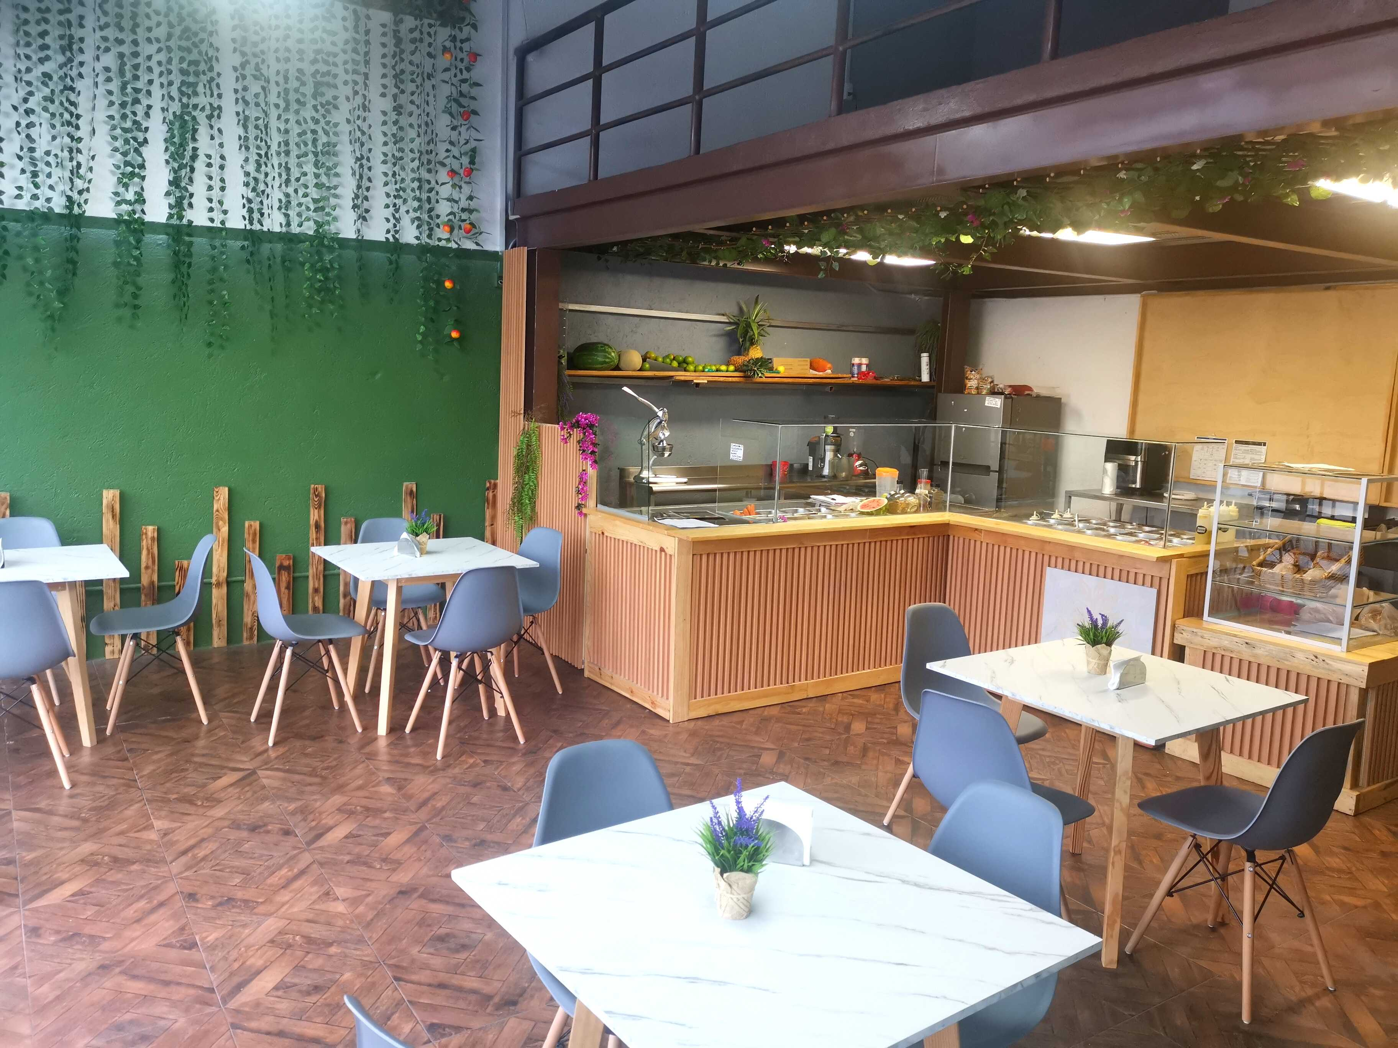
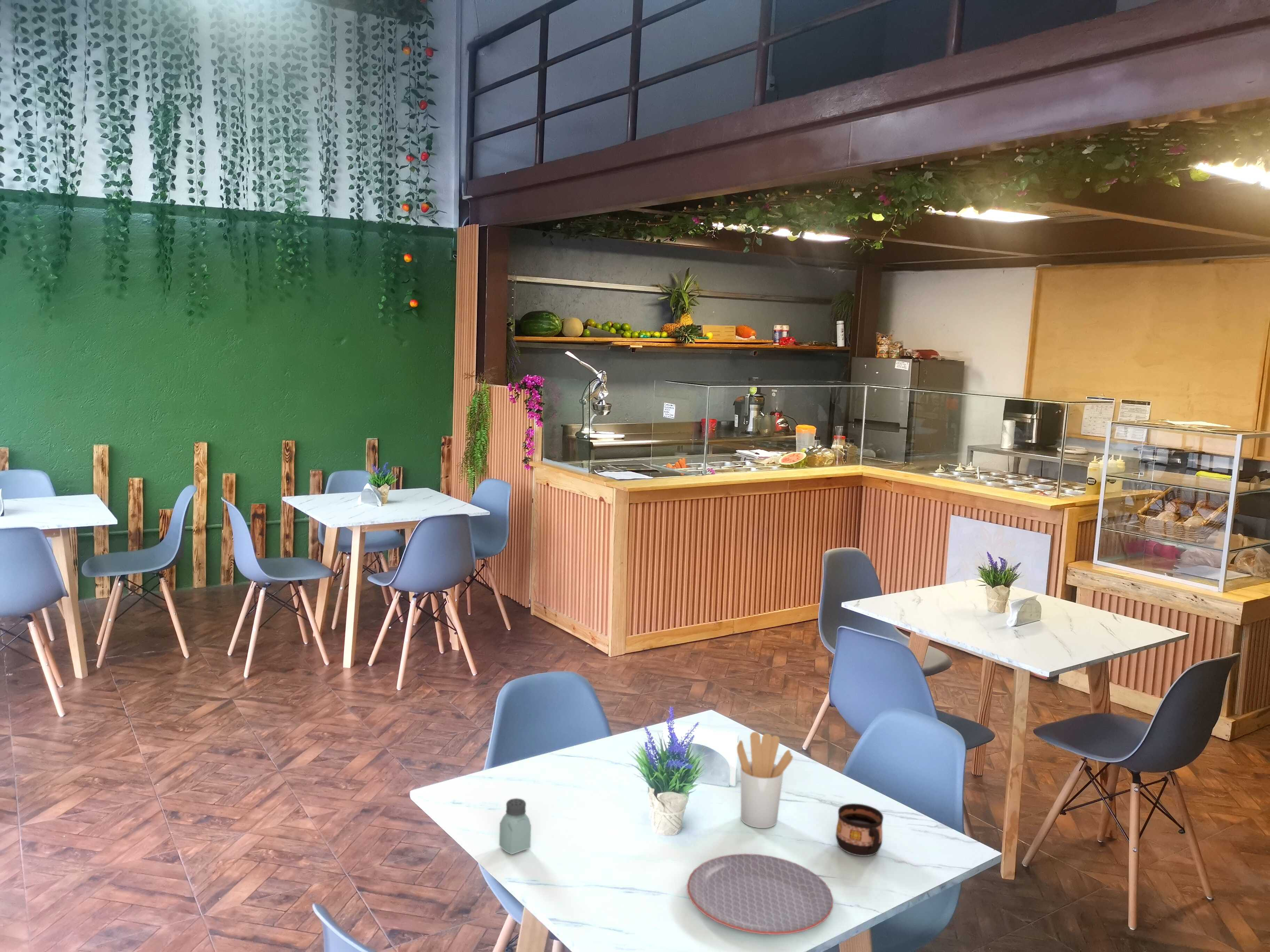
+ cup [835,803,884,857]
+ utensil holder [737,731,793,828]
+ plate [687,854,833,935]
+ saltshaker [499,798,532,855]
